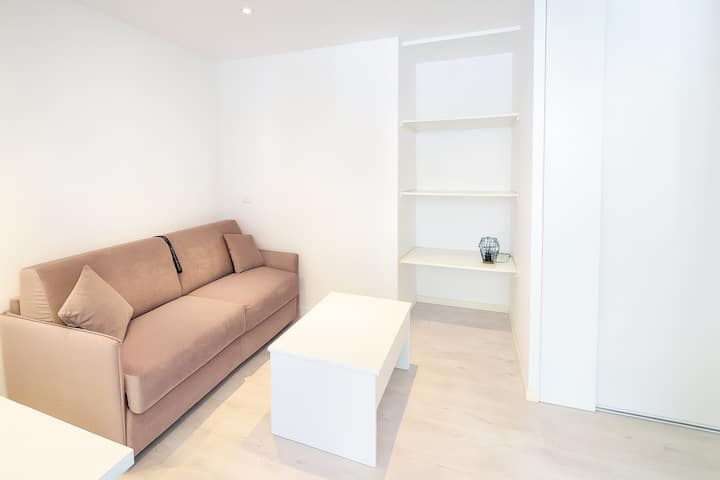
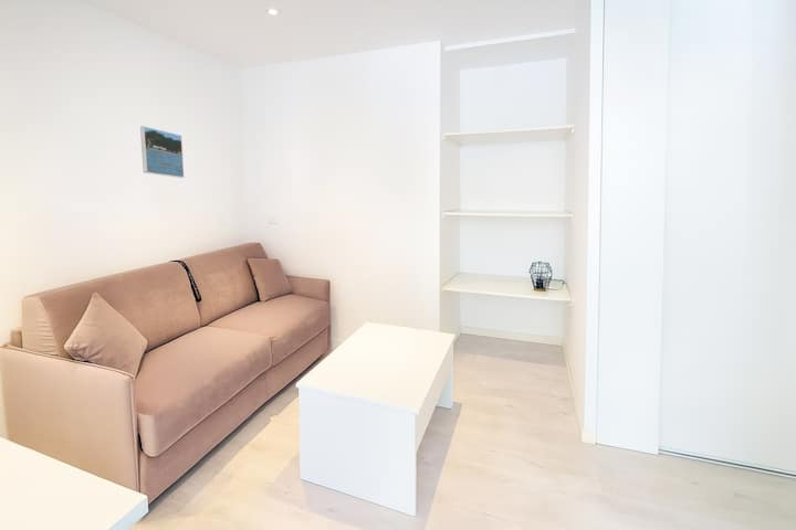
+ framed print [139,125,185,179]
